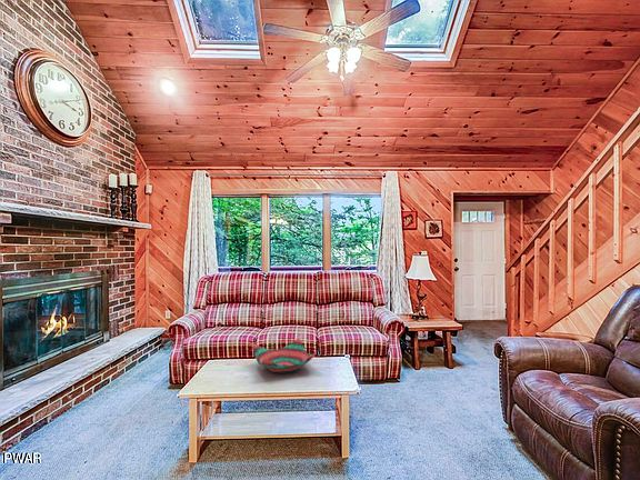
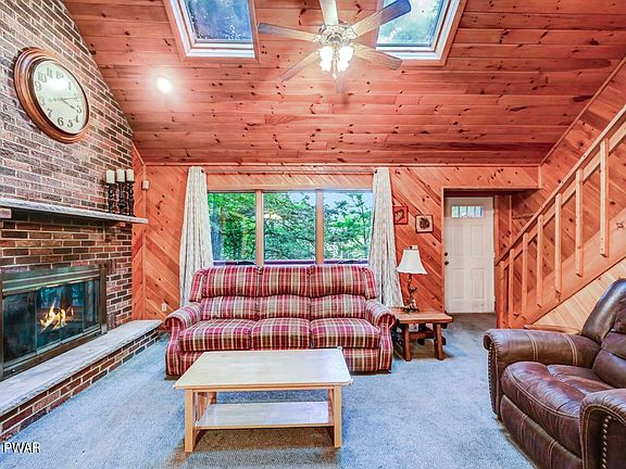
- decorative bowl [252,338,317,374]
